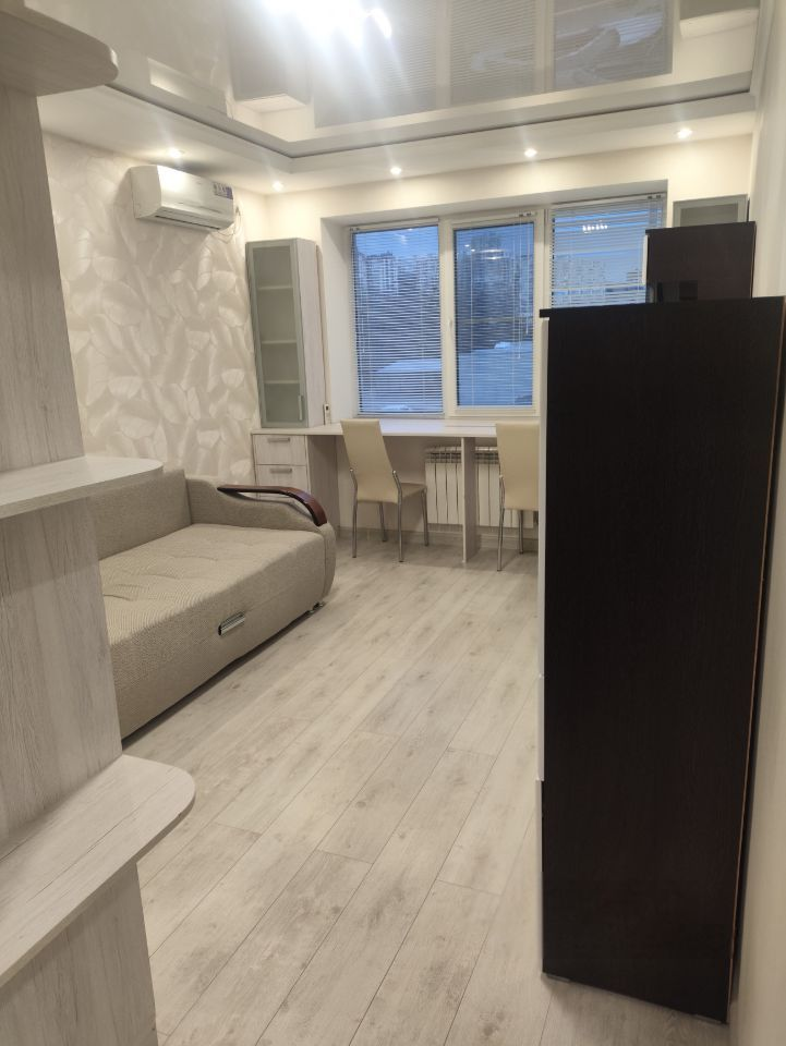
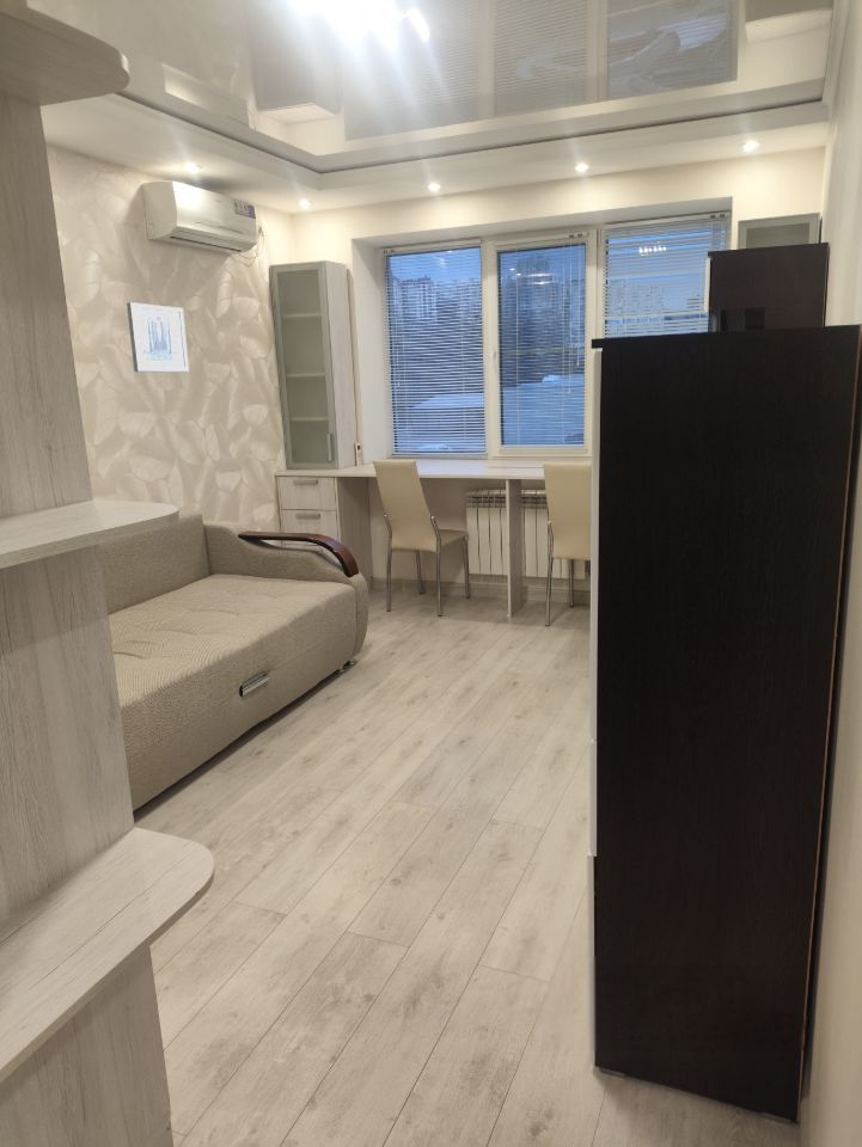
+ wall art [126,301,190,374]
